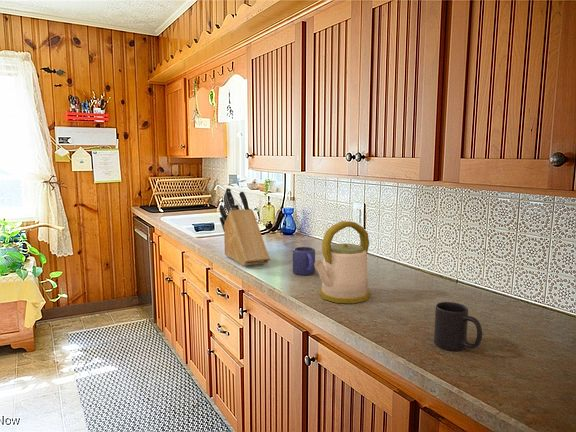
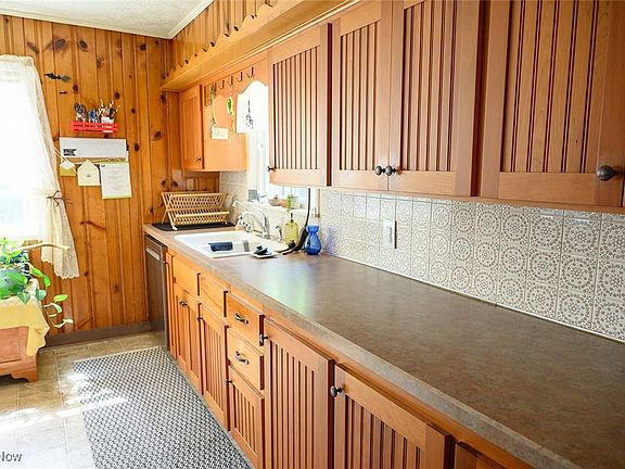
- kettle [314,220,371,304]
- knife block [218,187,271,267]
- mug [433,301,483,352]
- mug [292,246,316,276]
